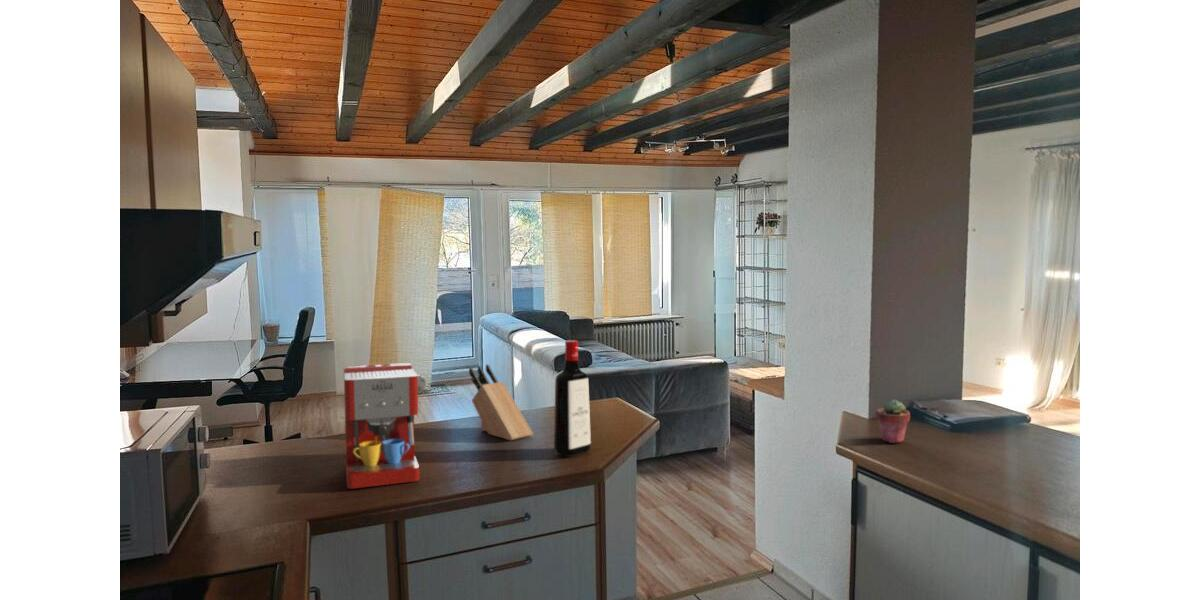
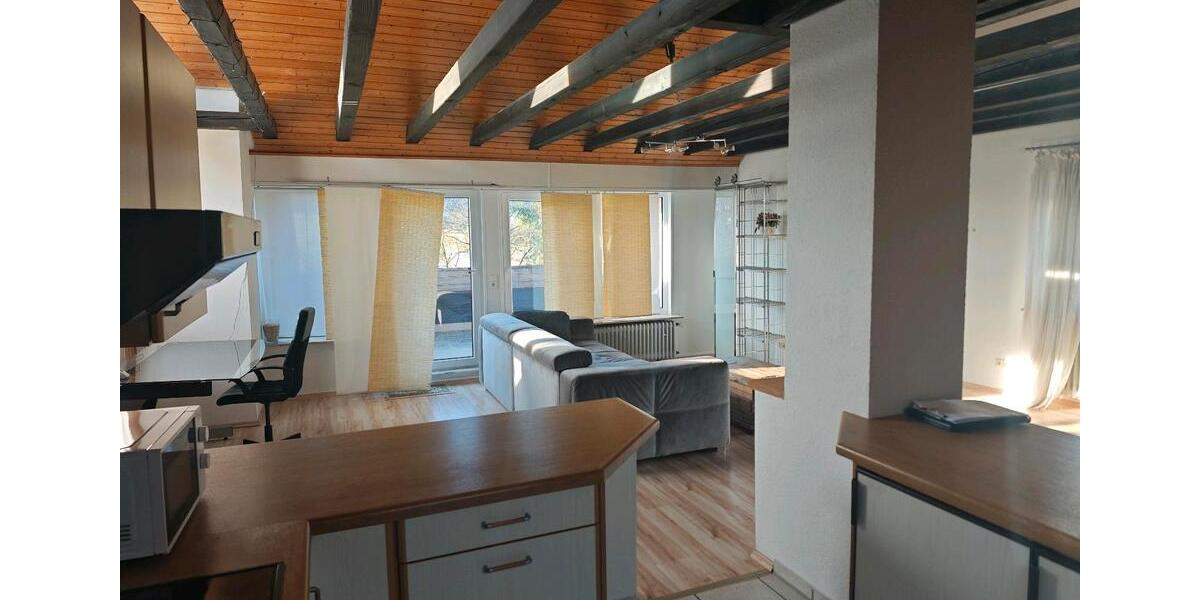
- coffee maker [343,362,427,490]
- knife block [468,363,534,441]
- potted succulent [874,399,911,444]
- liquor bottle [553,339,592,458]
